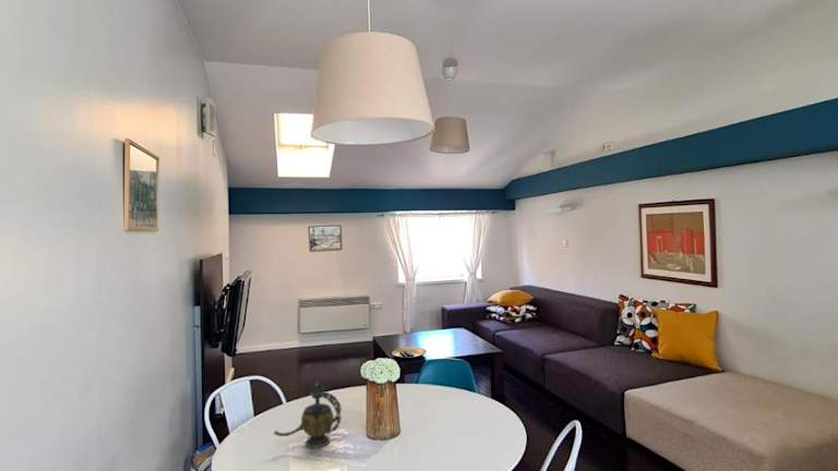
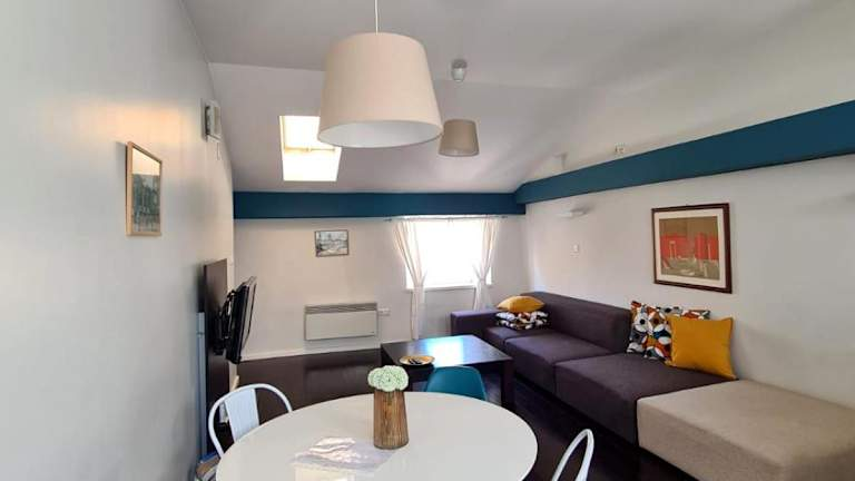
- teapot [273,379,343,449]
